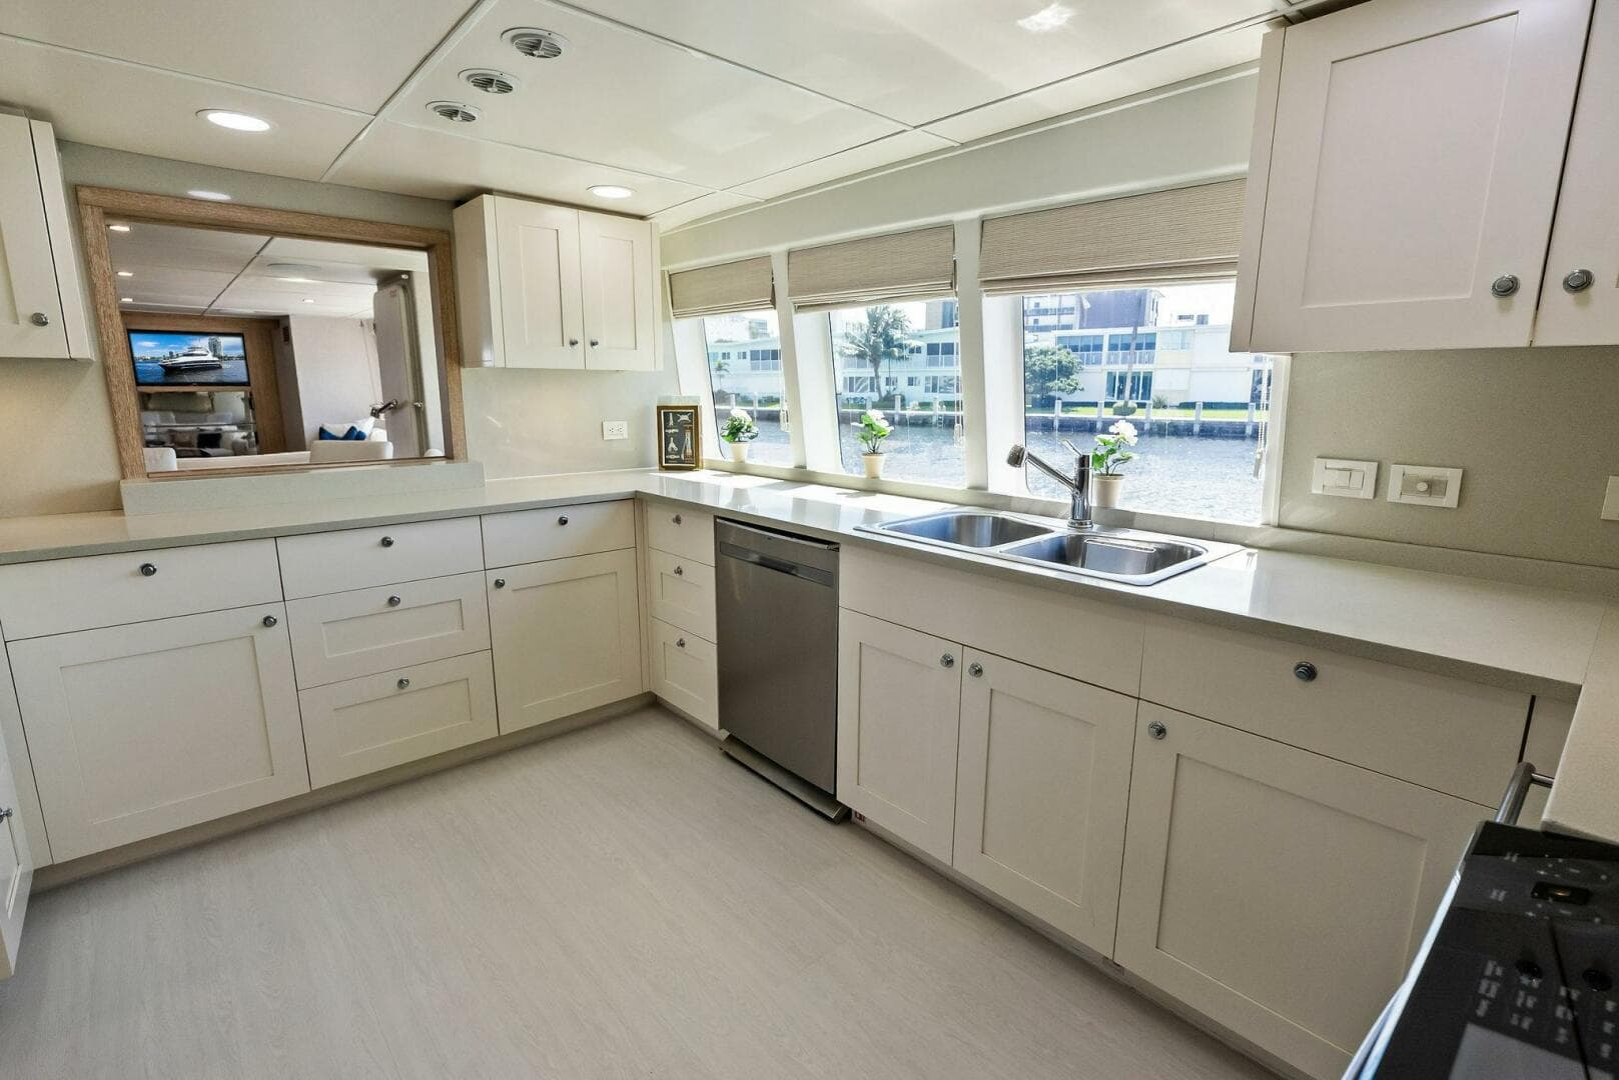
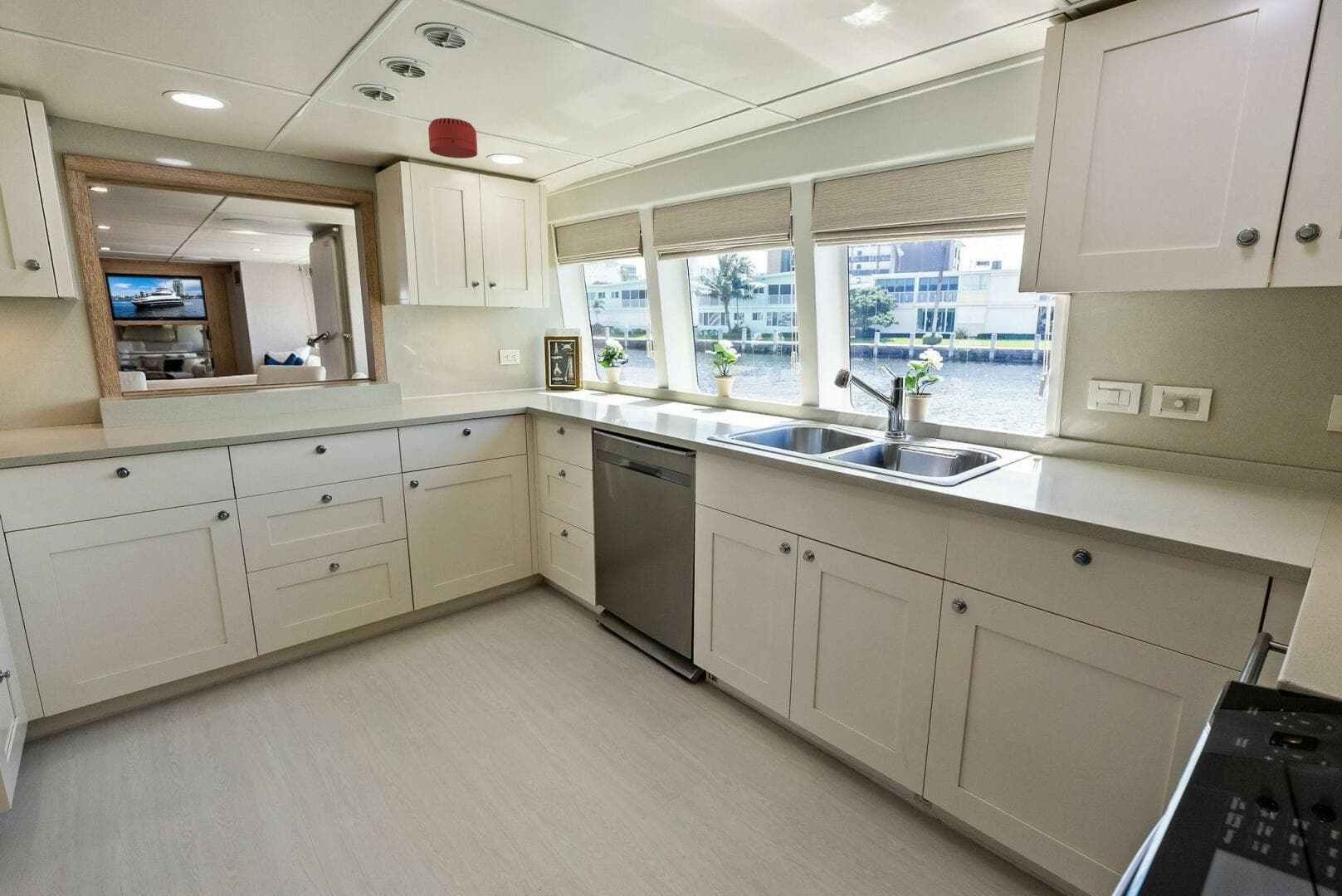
+ smoke detector [427,117,478,159]
